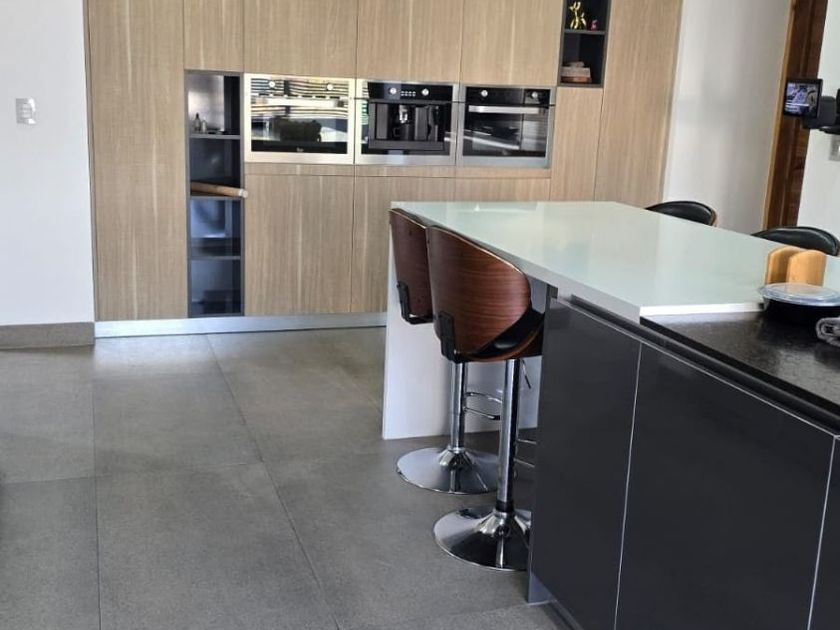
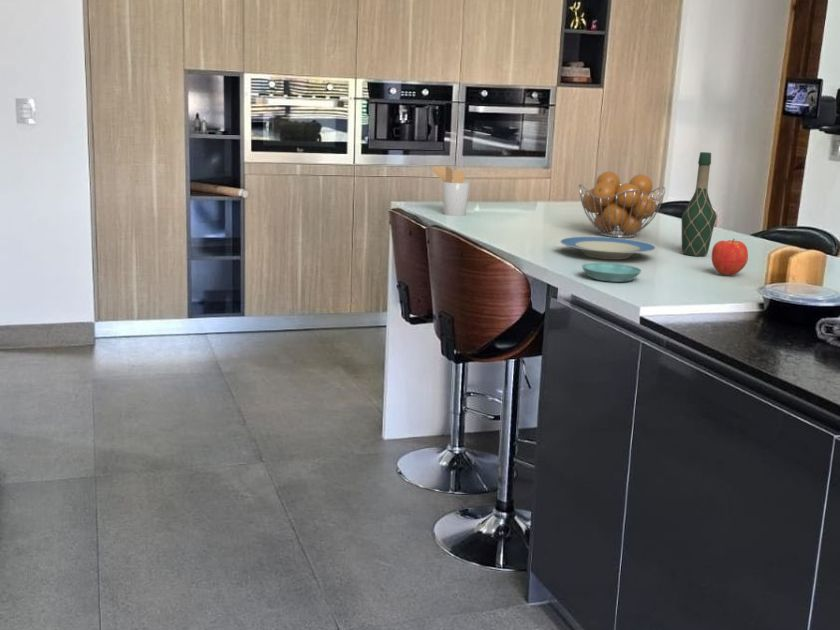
+ wine bottle [681,151,716,257]
+ fruit basket [578,171,666,239]
+ plate [559,236,657,260]
+ saucer [581,262,642,283]
+ utensil holder [430,165,470,217]
+ apple [711,238,749,276]
